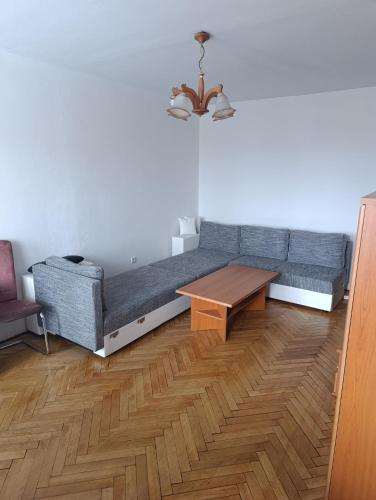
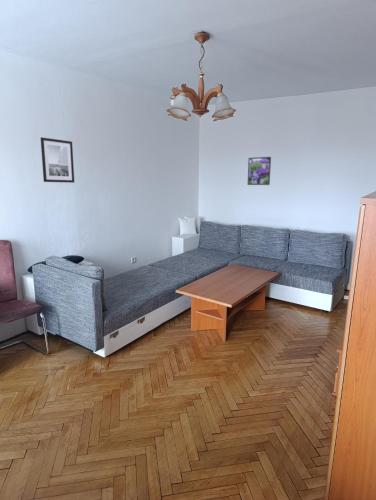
+ wall art [40,136,75,184]
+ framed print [246,156,272,186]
